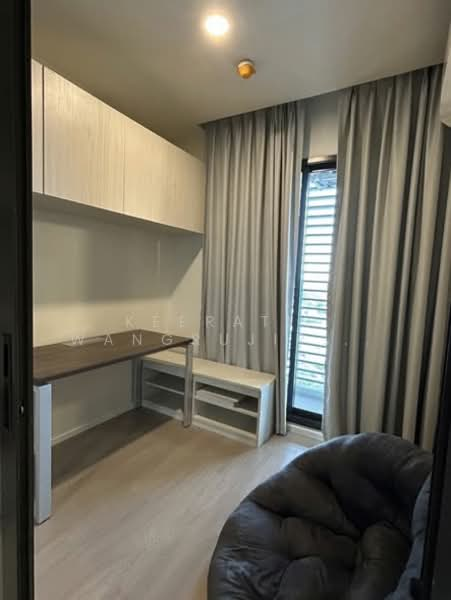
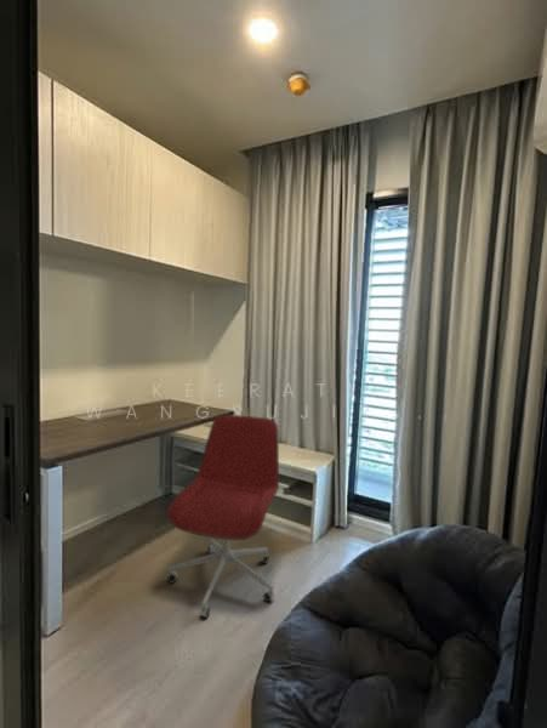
+ office chair [165,414,280,619]
